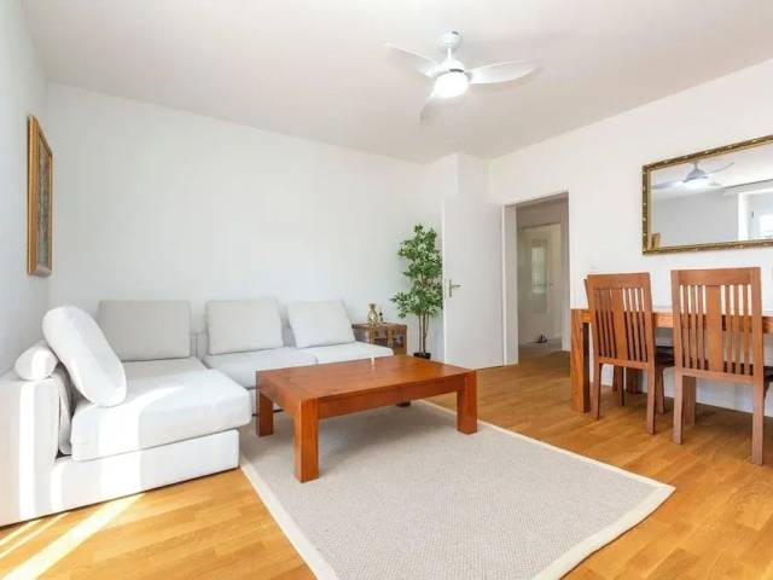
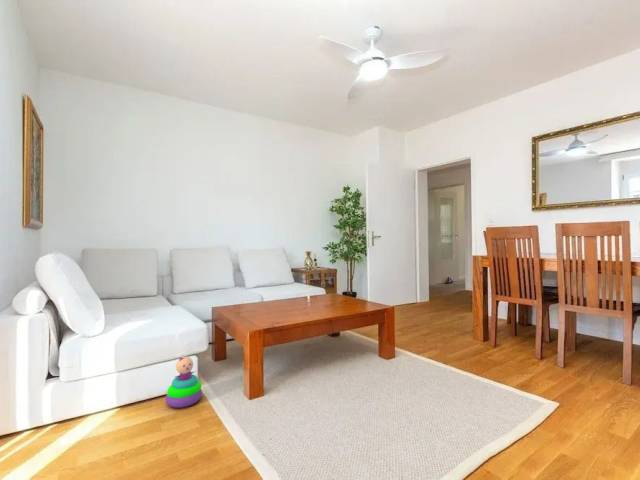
+ stacking toy [165,356,203,409]
